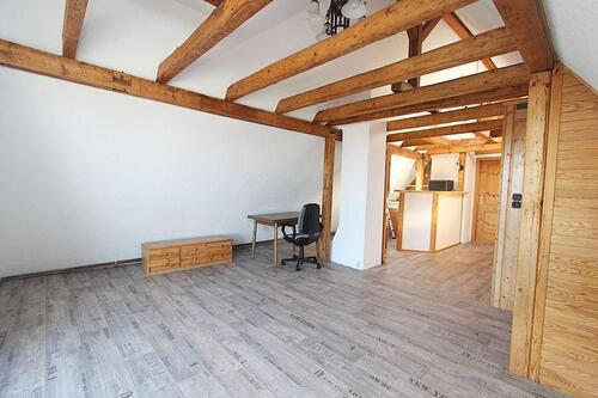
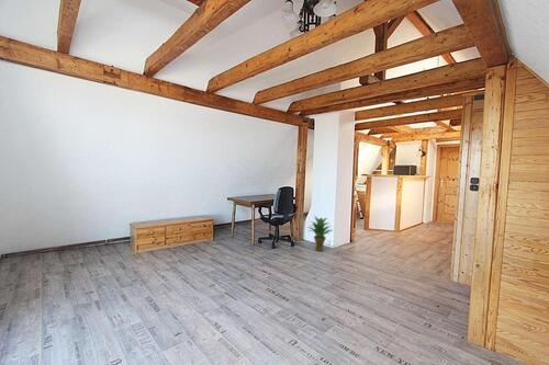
+ potted plant [306,215,334,252]
